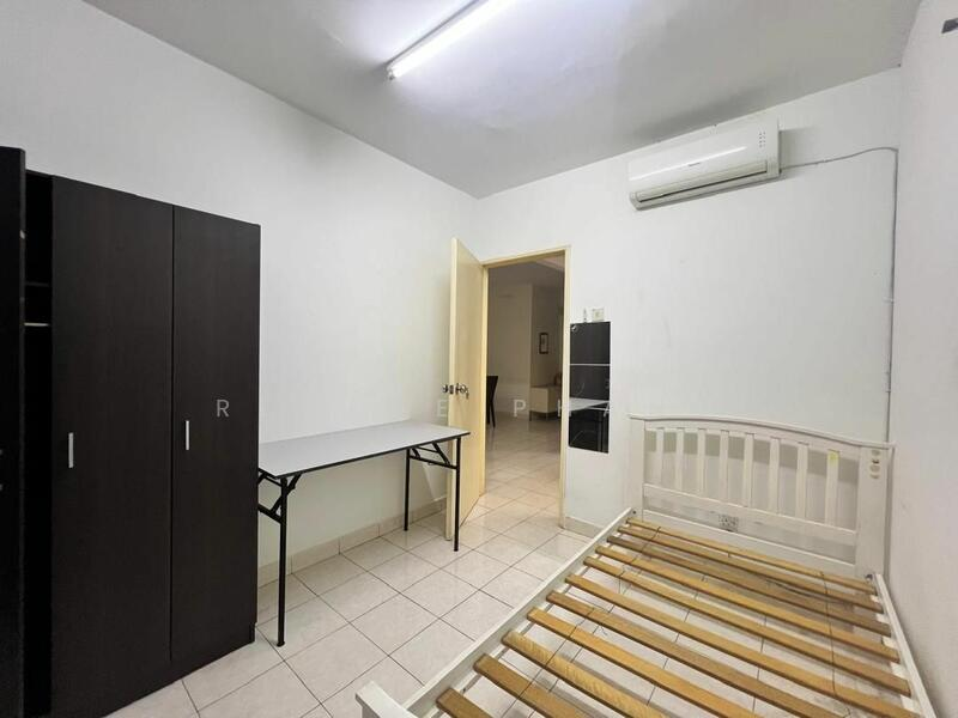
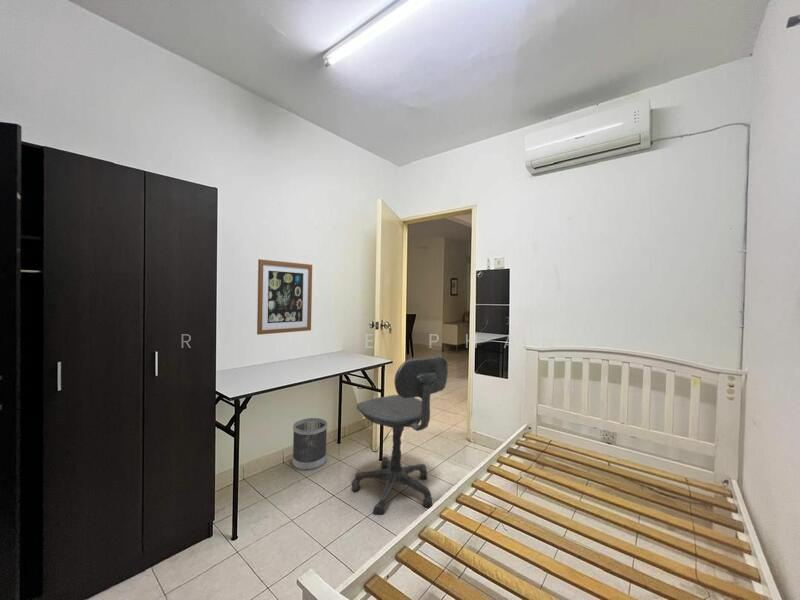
+ wall art [256,258,313,336]
+ office chair [351,355,449,516]
+ wastebasket [291,417,328,471]
